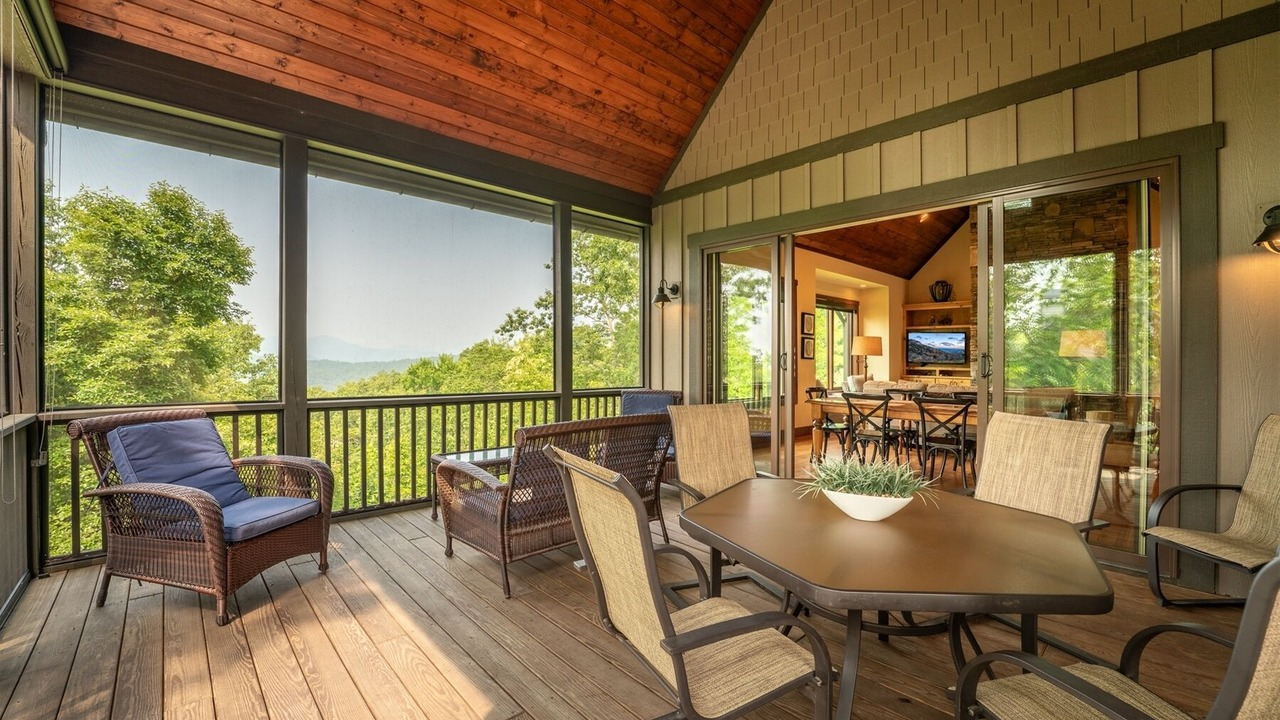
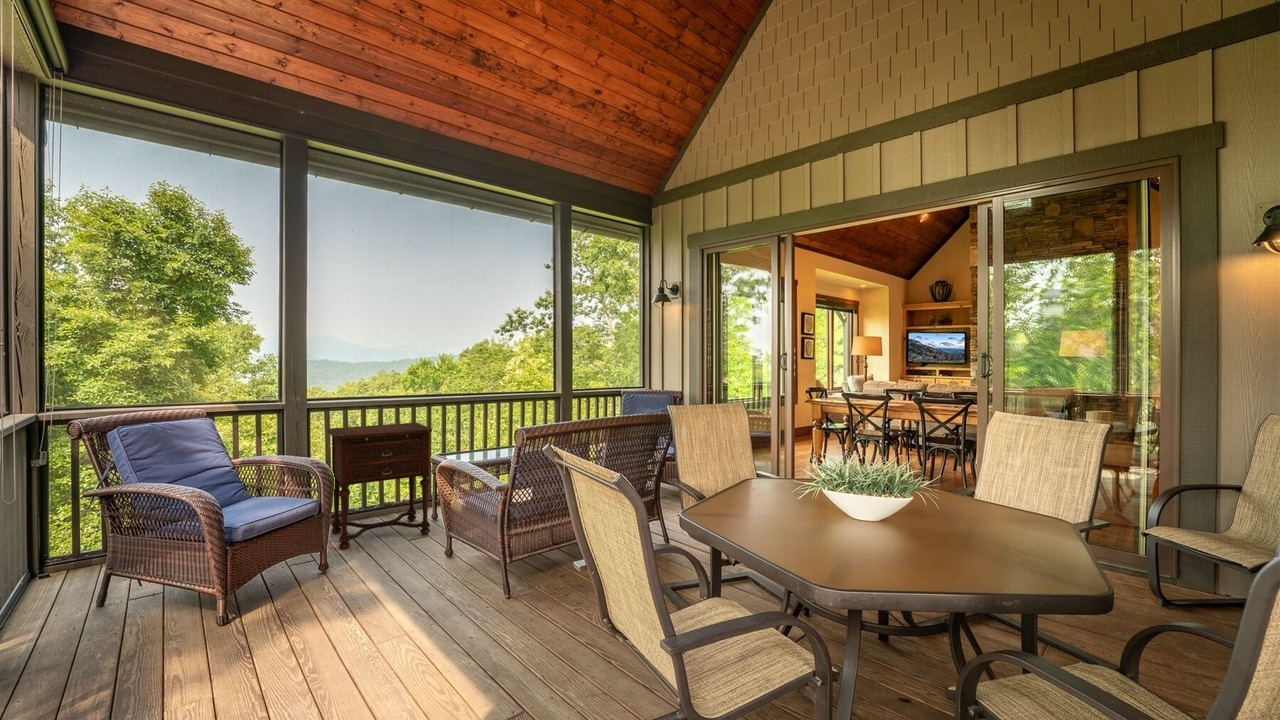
+ side table [327,422,433,550]
